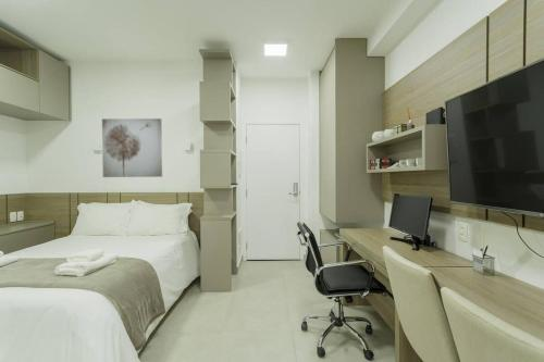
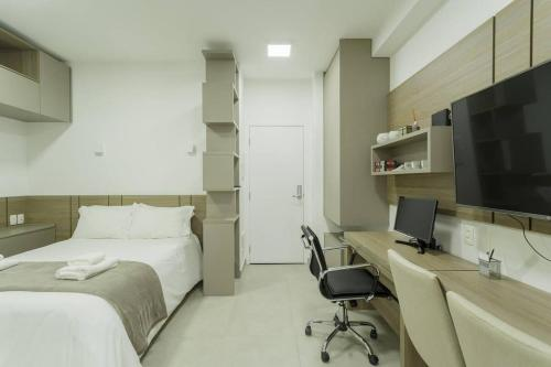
- wall art [101,117,163,178]
